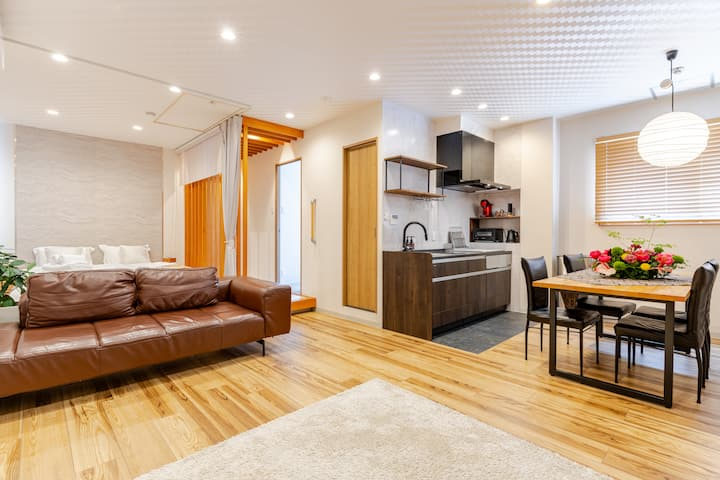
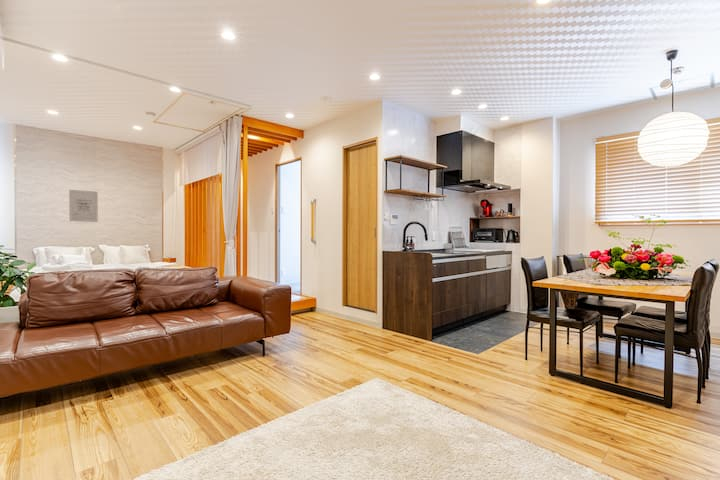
+ wall art [68,189,99,223]
